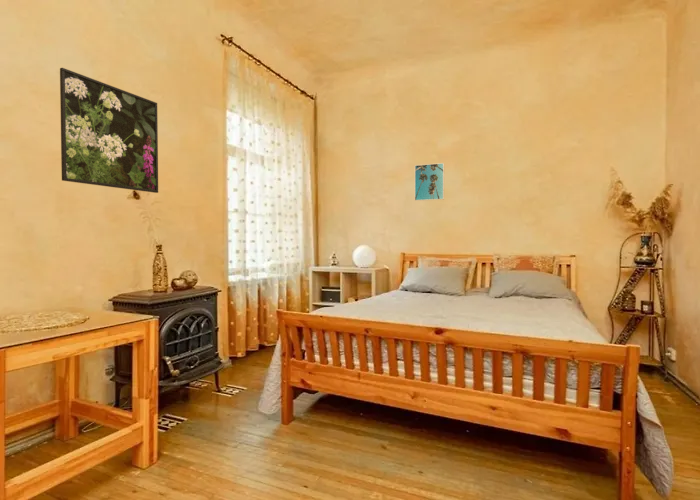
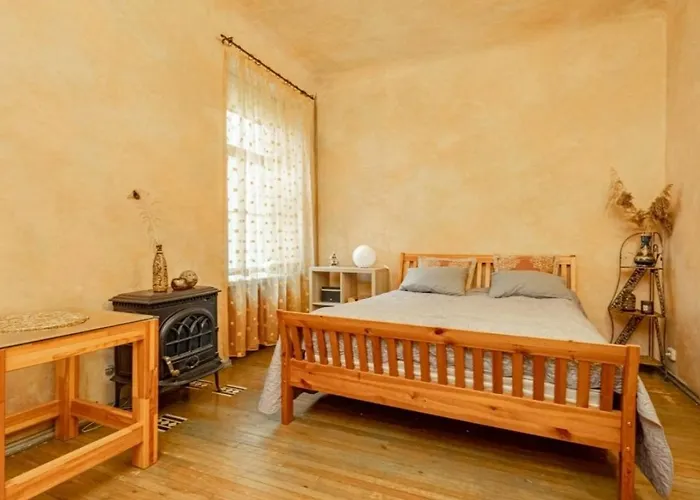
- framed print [59,67,159,194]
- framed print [414,162,445,202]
